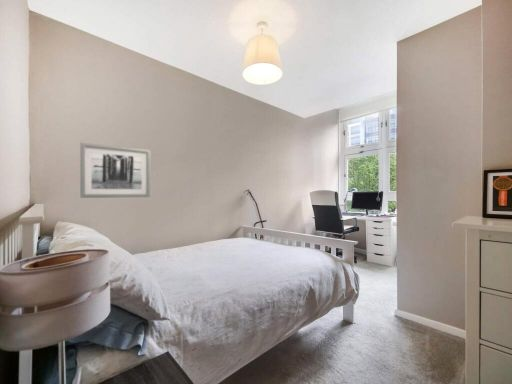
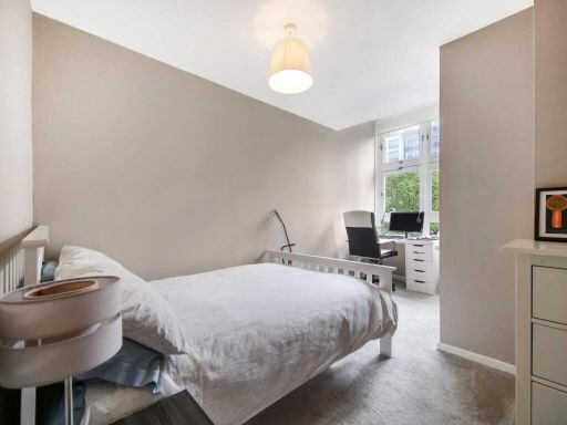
- wall art [79,142,151,199]
